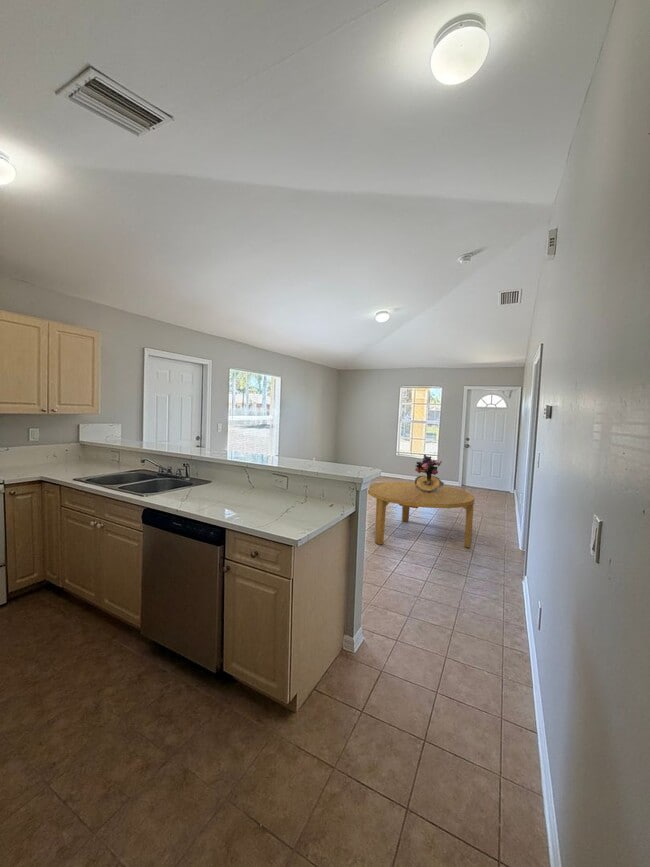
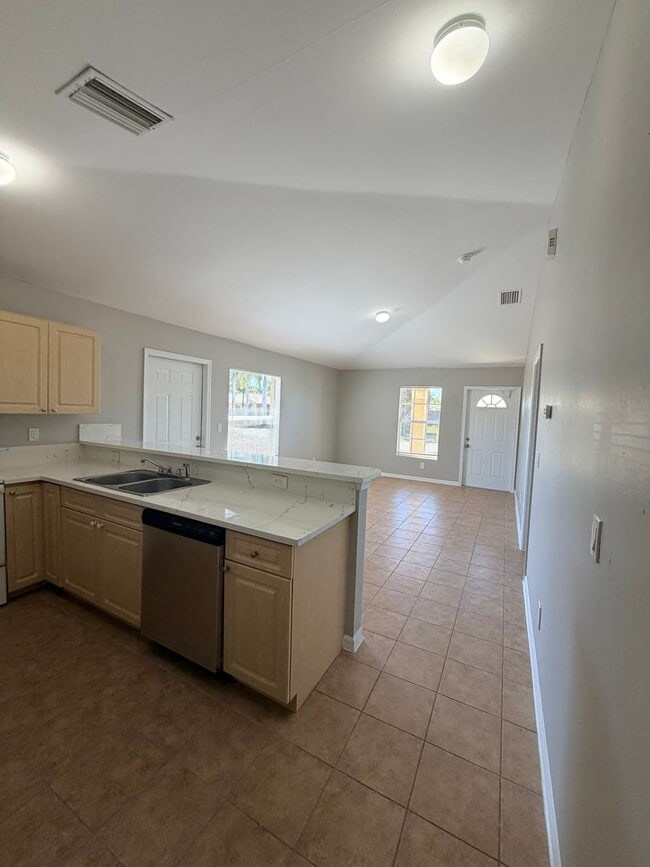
- bouquet [414,454,445,493]
- dining table [367,481,476,549]
